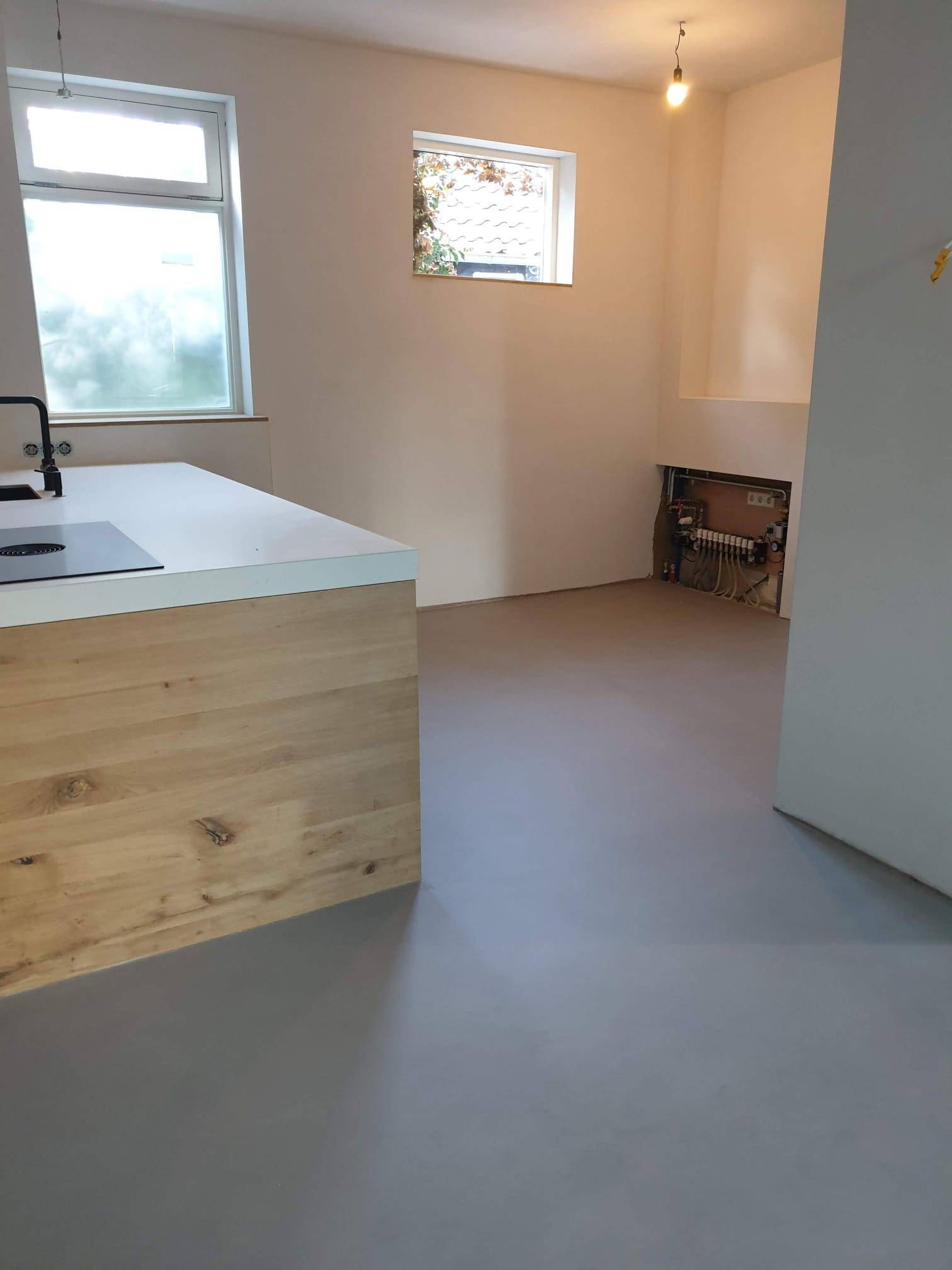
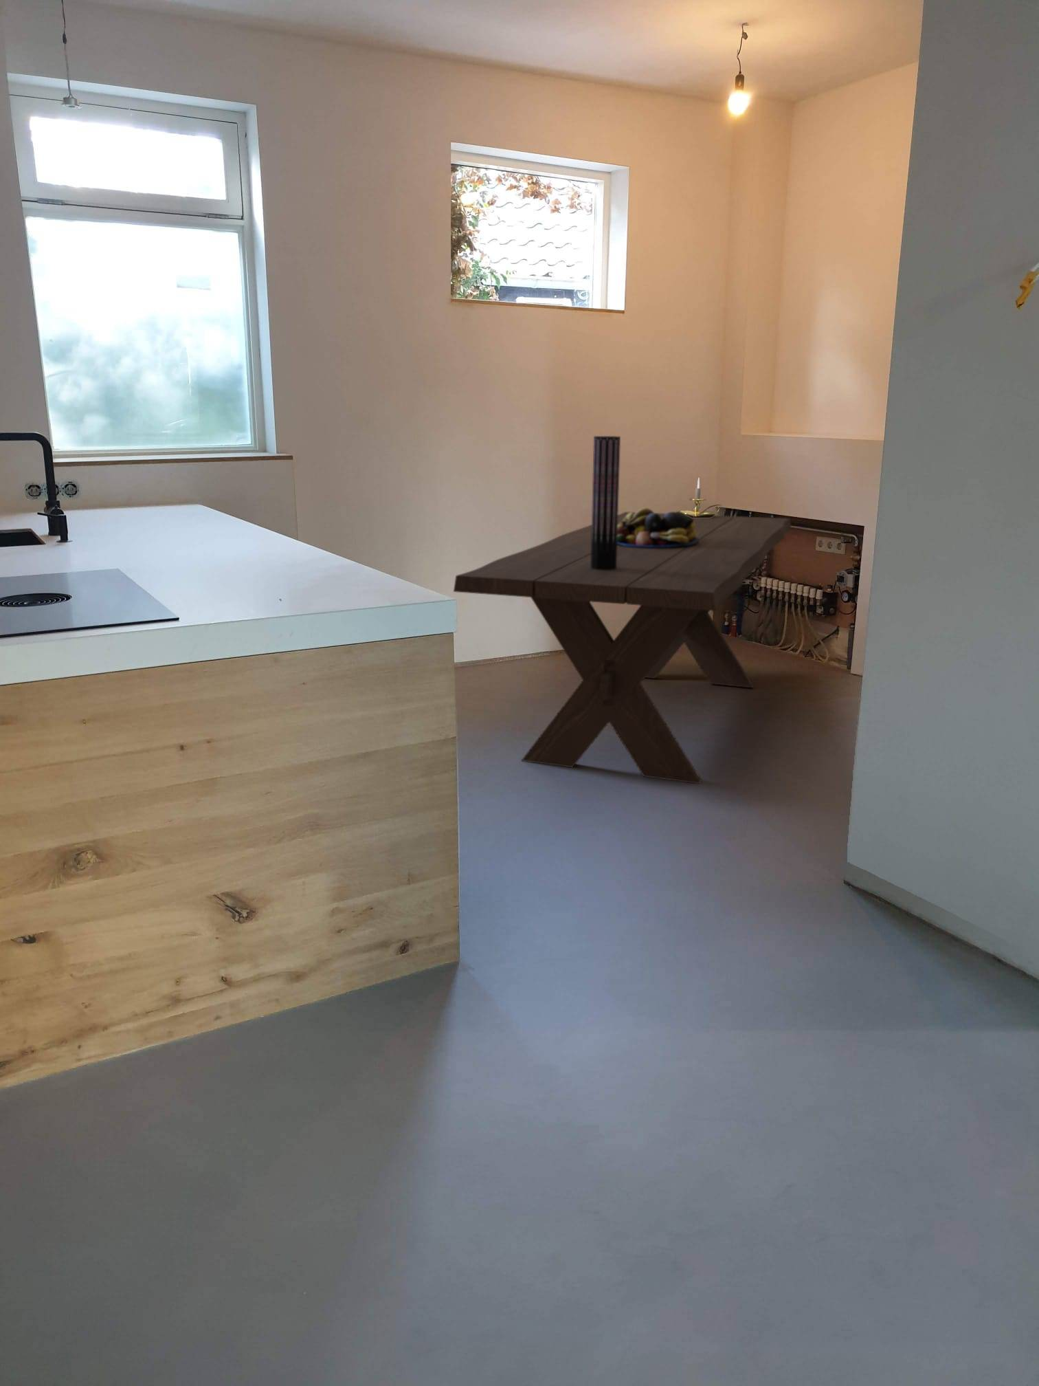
+ fruit bowl [617,507,698,548]
+ cylinder [590,435,621,570]
+ candle holder [678,477,722,517]
+ dining table [453,511,792,785]
